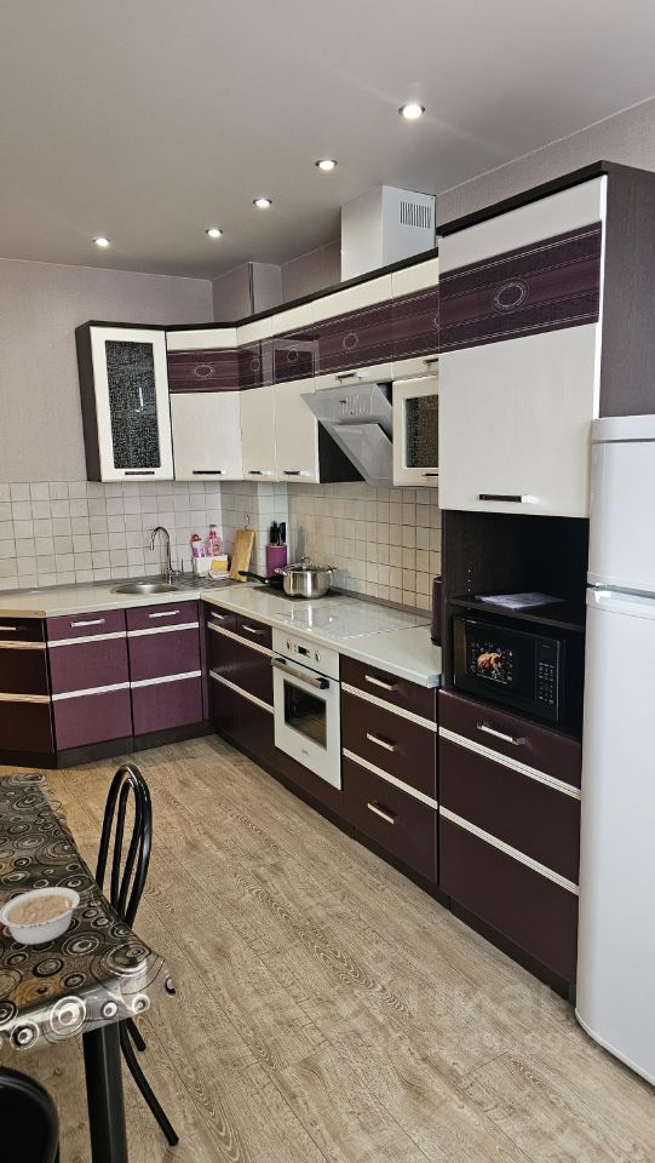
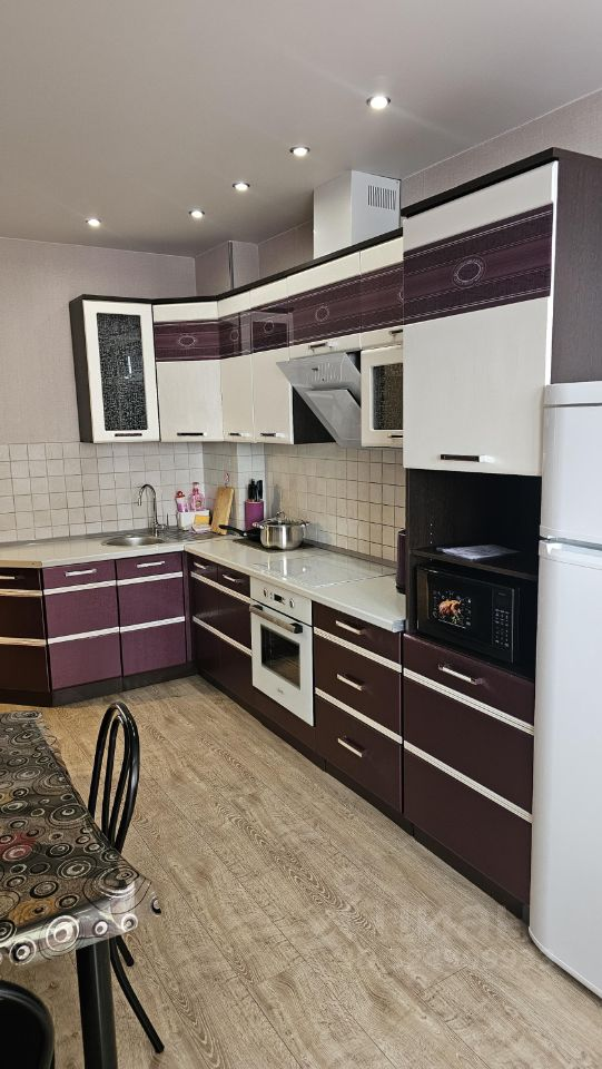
- legume [0,886,90,946]
